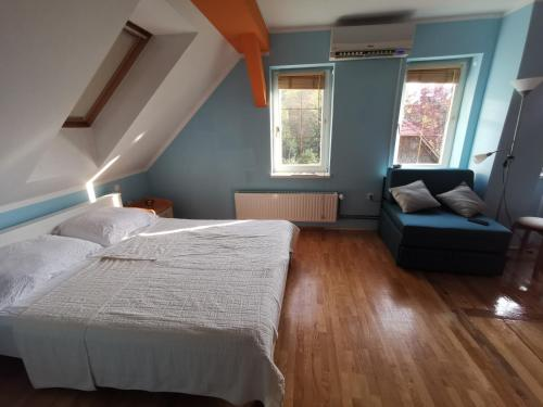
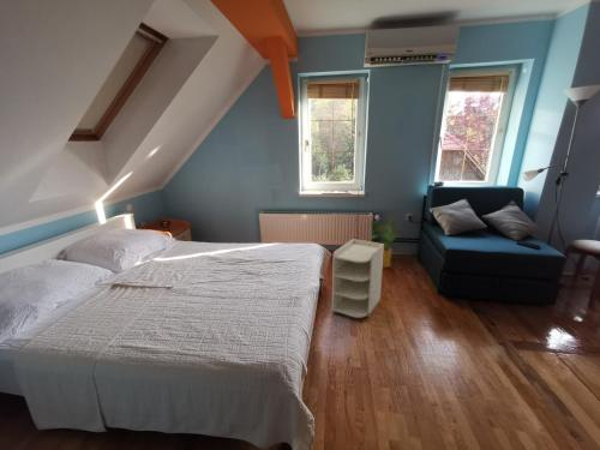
+ house plant [367,218,401,269]
+ nightstand [331,238,385,319]
